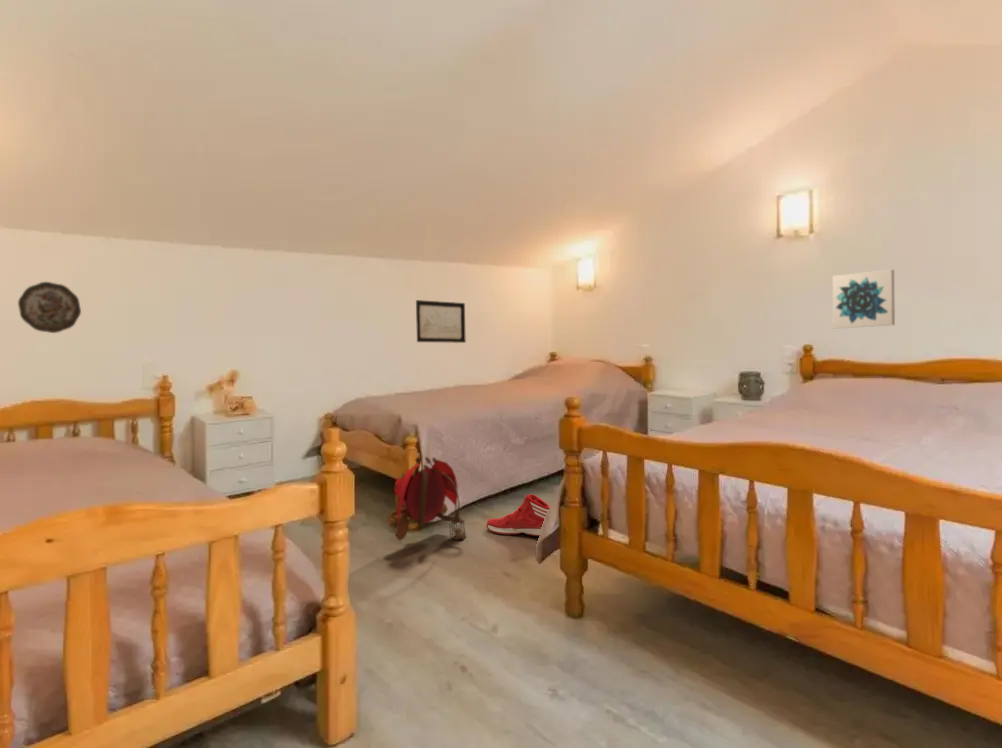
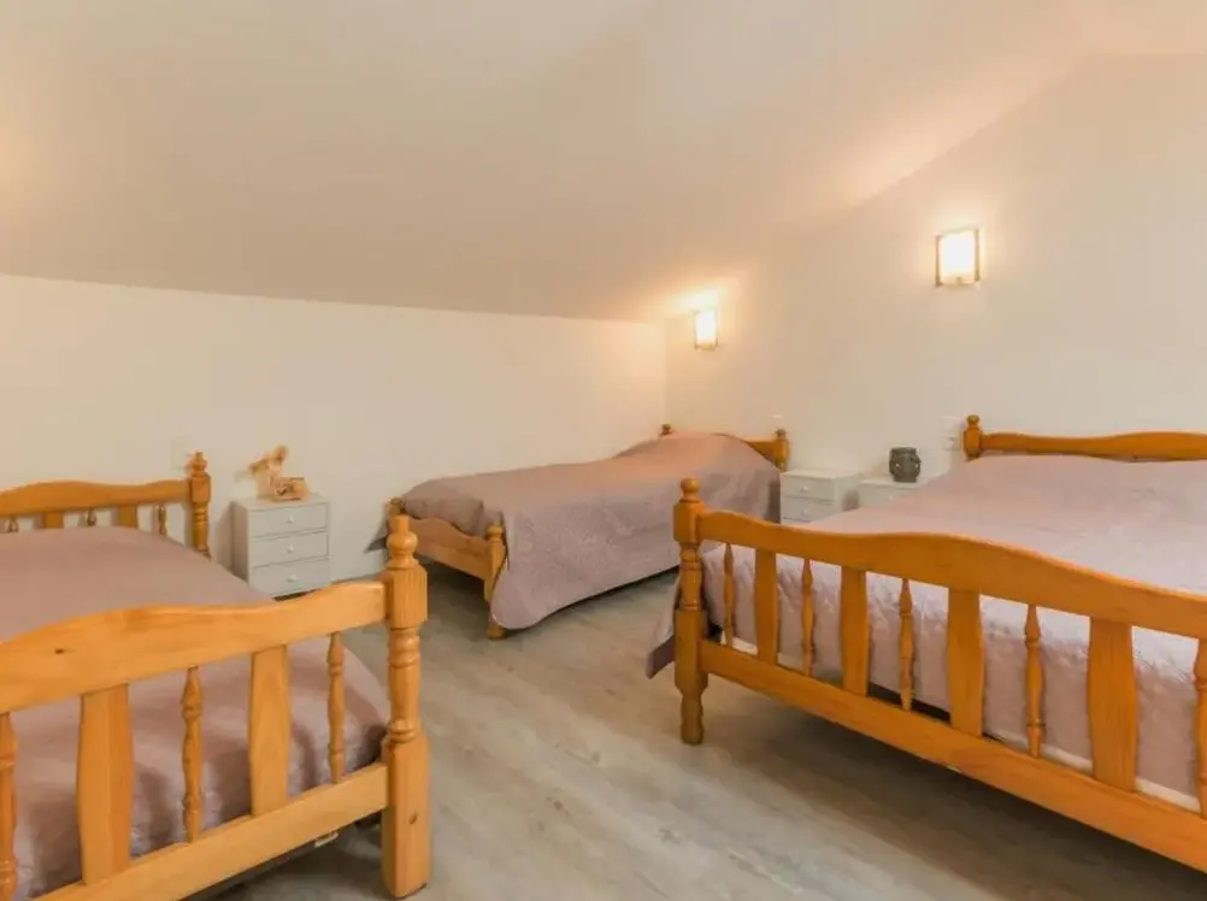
- decorative plate [17,281,82,334]
- sneaker [486,493,550,537]
- wall art [832,268,896,329]
- backpack [386,455,467,542]
- wall art [415,299,467,344]
